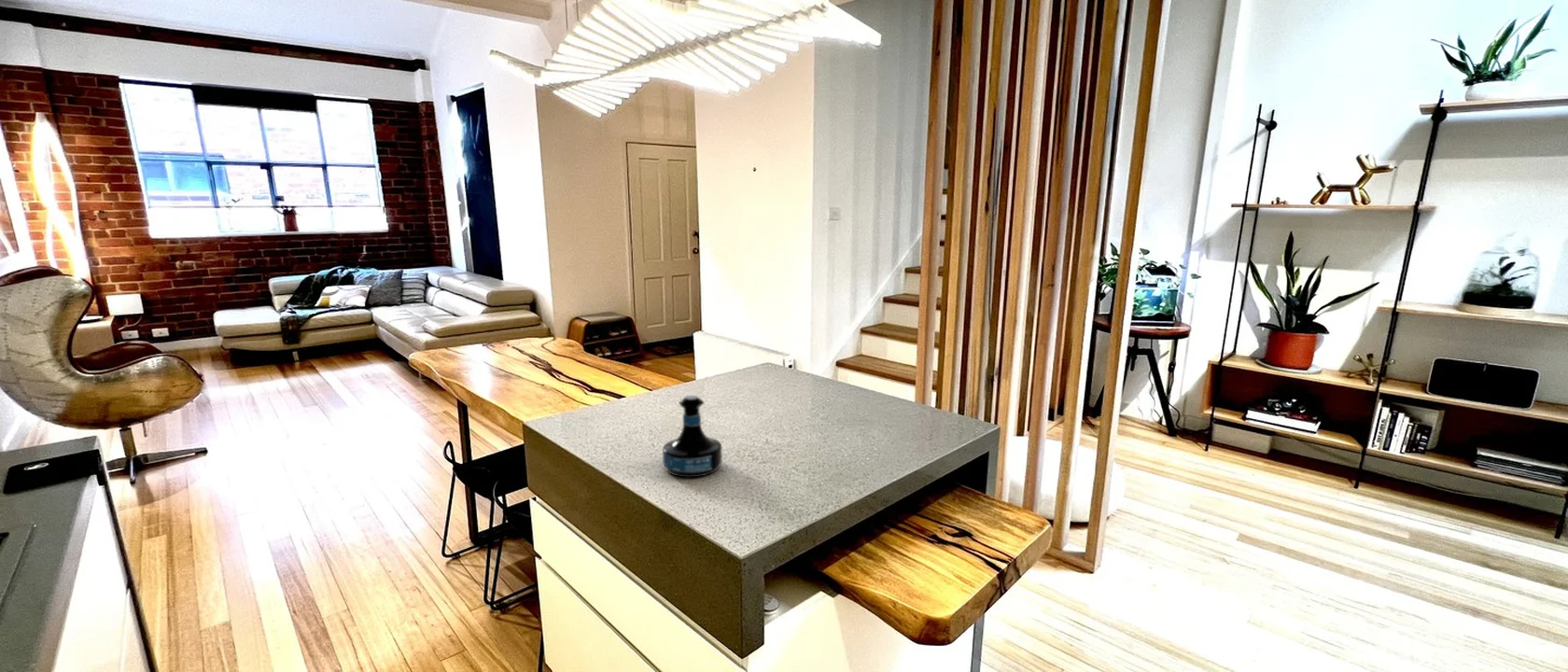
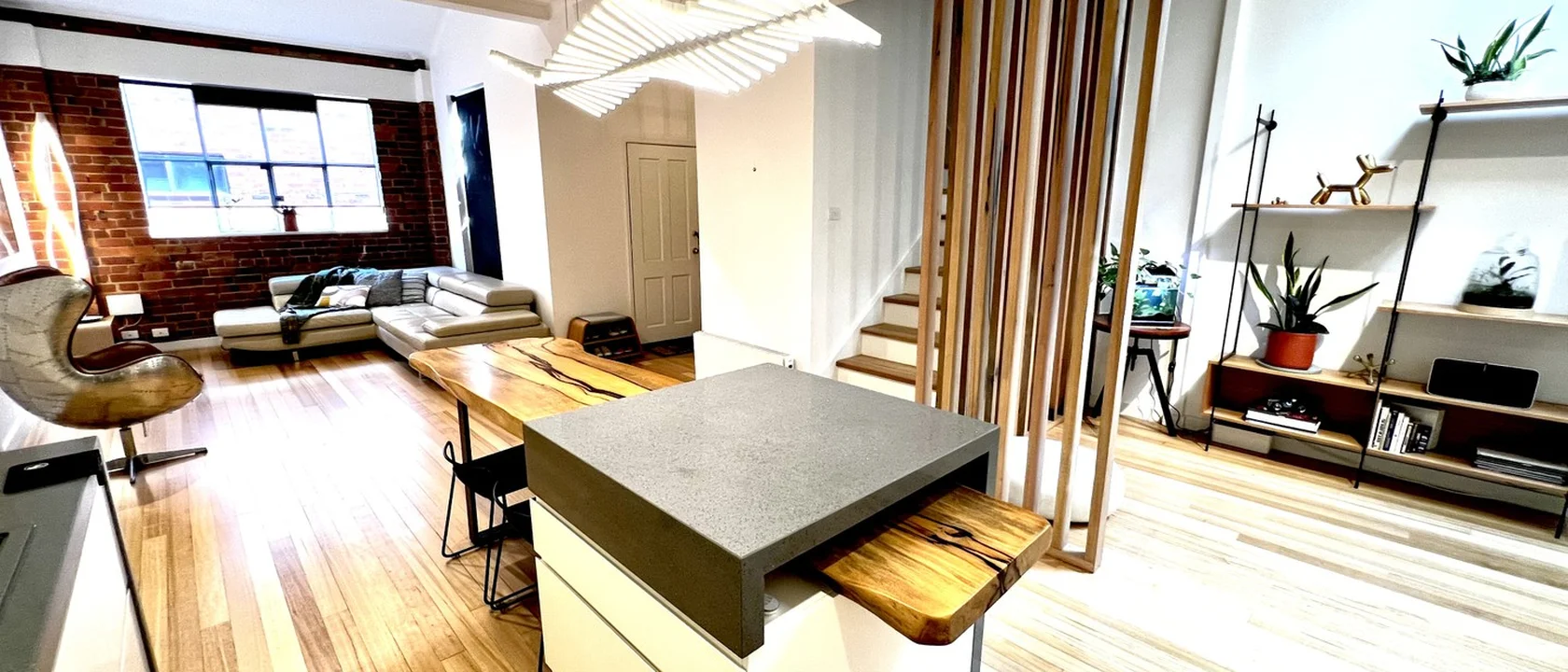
- tequila bottle [662,395,723,478]
